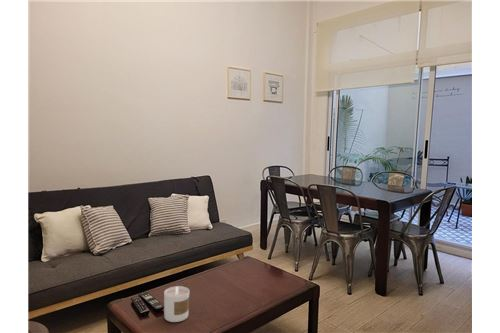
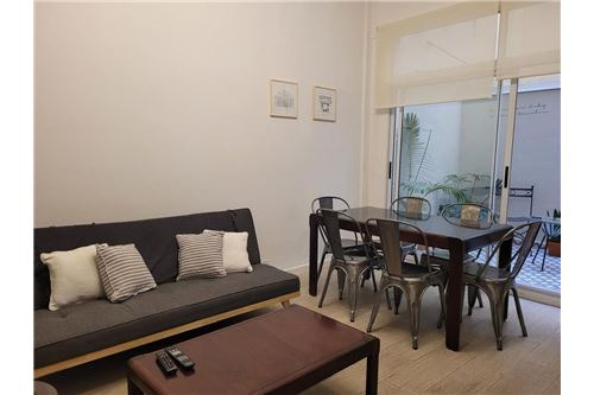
- candle [163,285,190,323]
